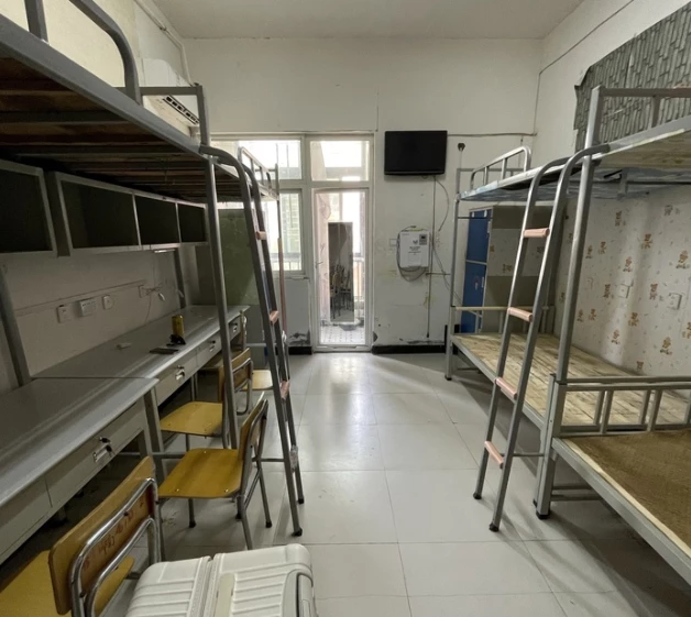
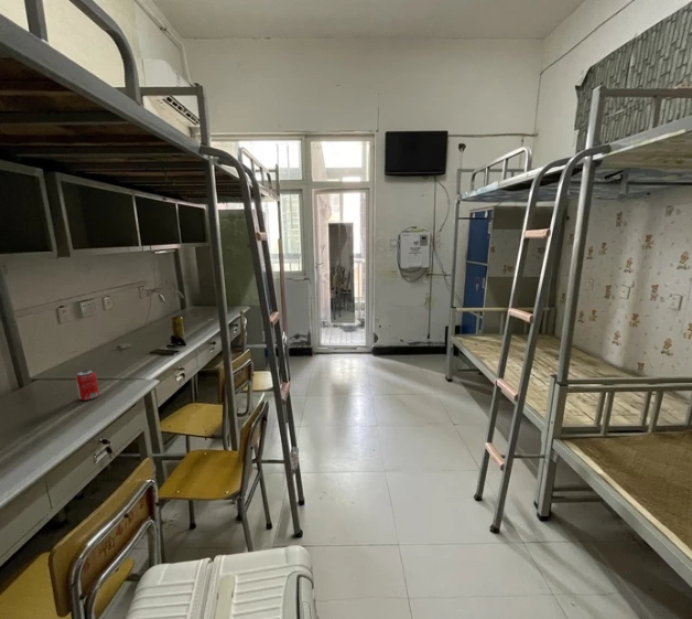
+ beverage can [75,369,100,402]
